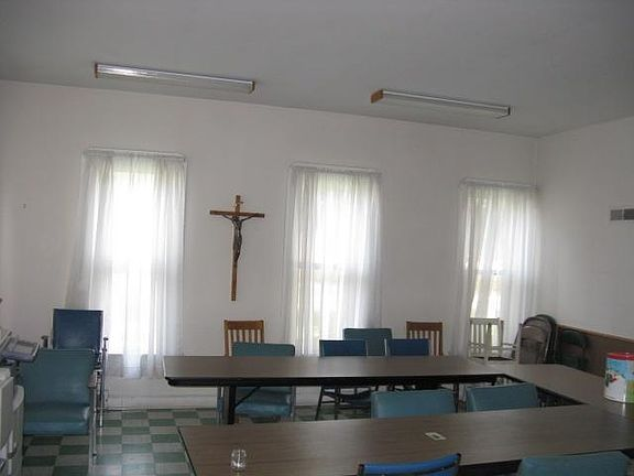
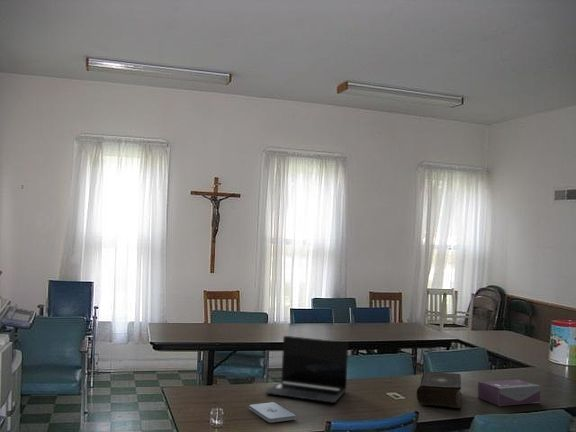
+ notepad [249,401,297,424]
+ book [416,370,463,409]
+ laptop [265,335,349,404]
+ tissue box [477,378,541,407]
